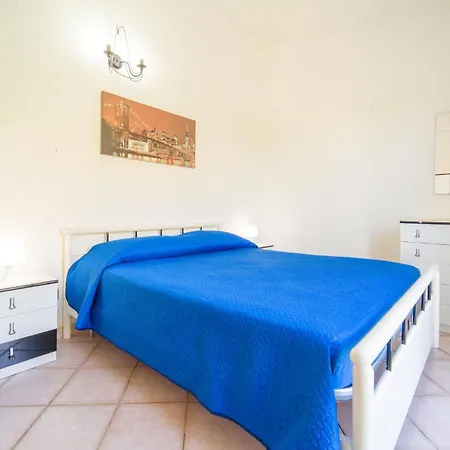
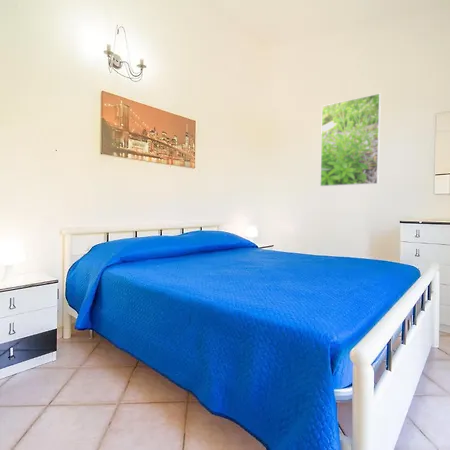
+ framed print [319,93,382,187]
